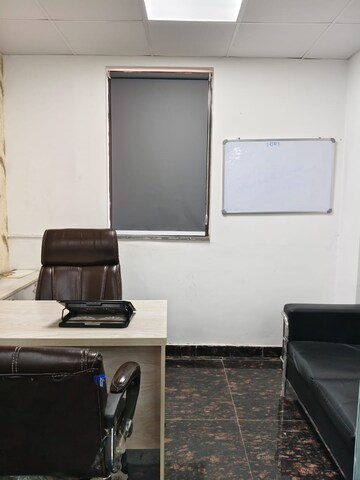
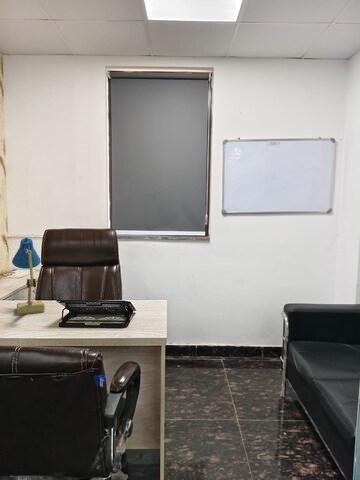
+ desk lamp [11,237,46,316]
